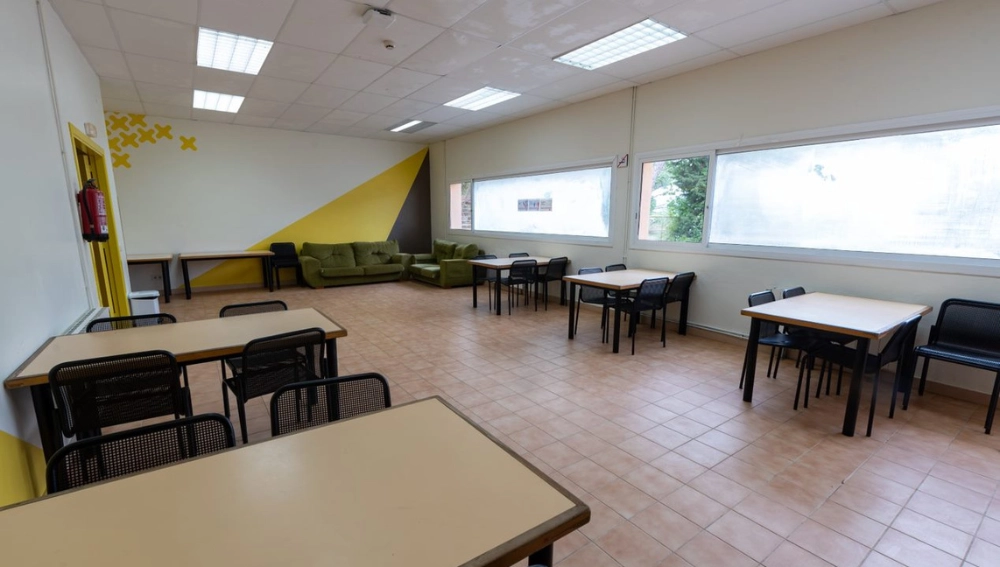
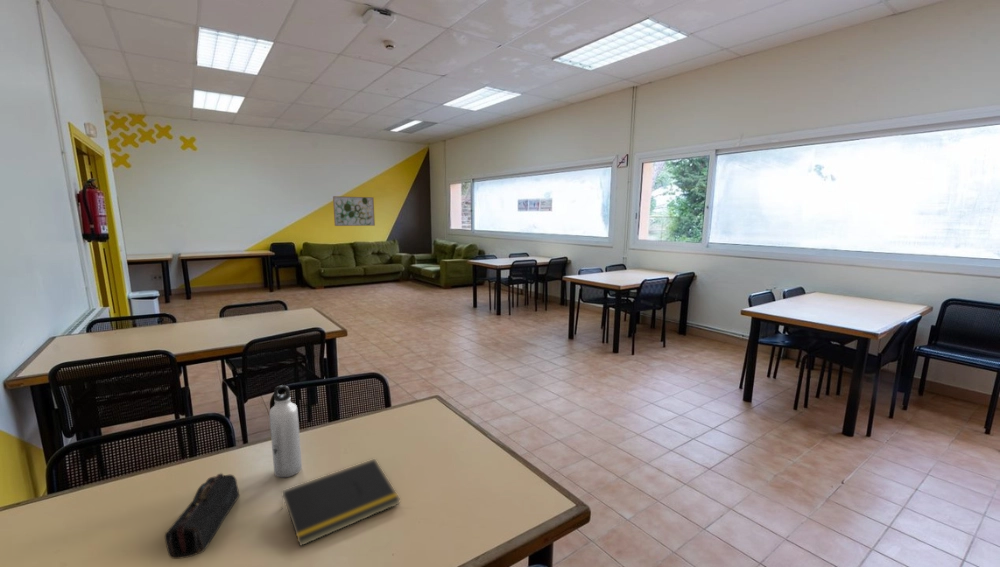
+ notepad [280,458,401,547]
+ wall art [332,195,376,227]
+ pencil case [164,472,240,560]
+ water bottle [268,384,303,478]
